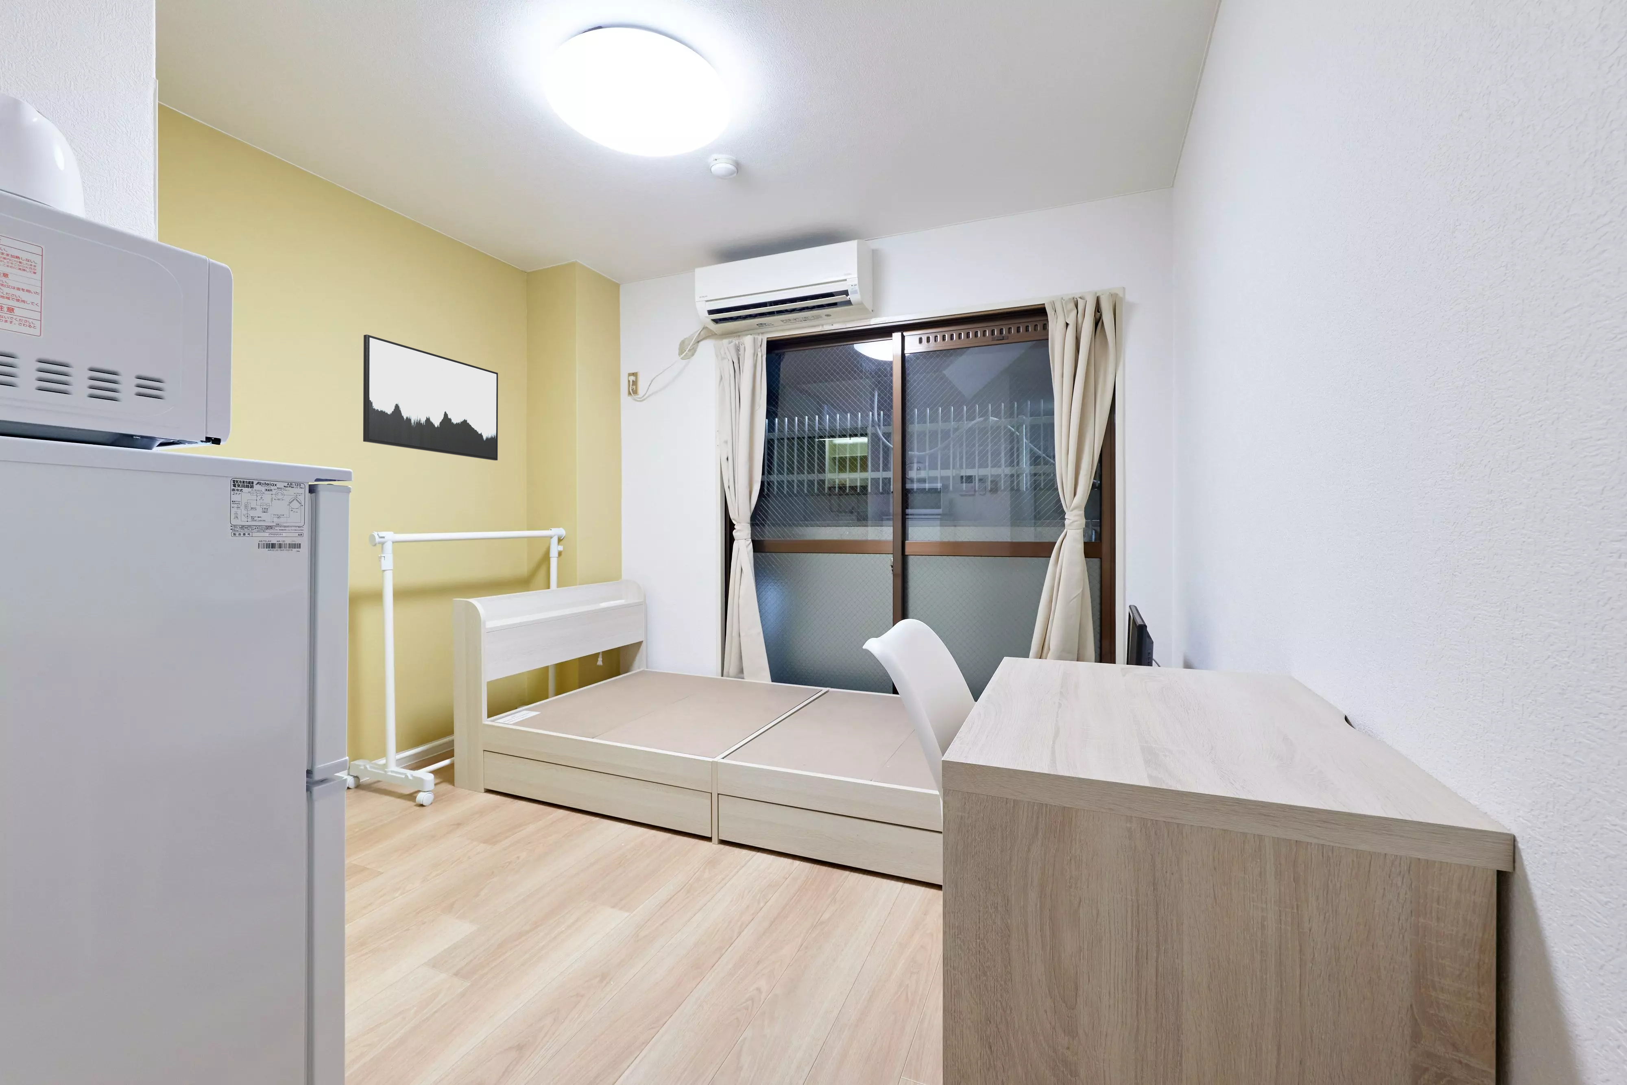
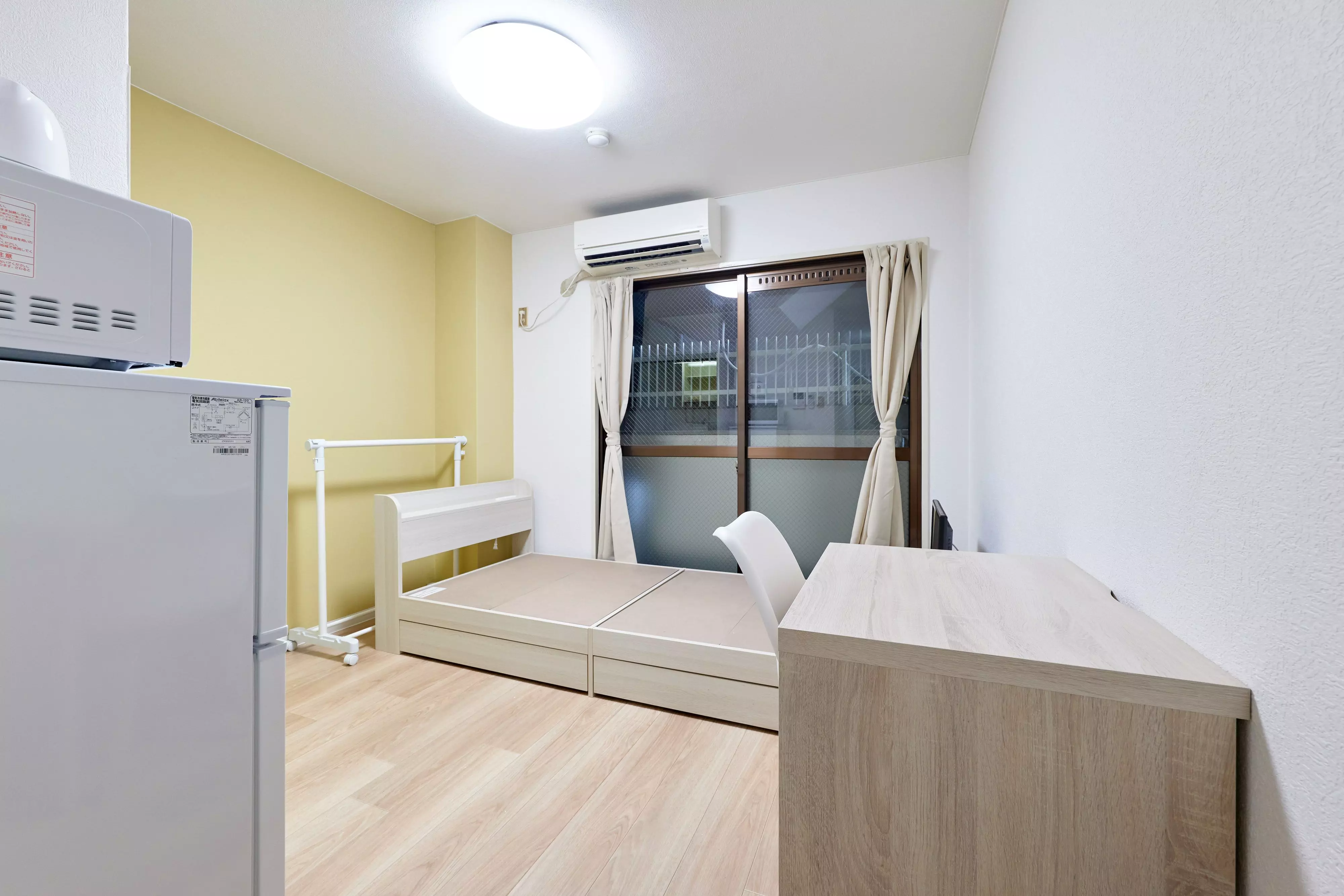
- wall art [363,334,499,461]
